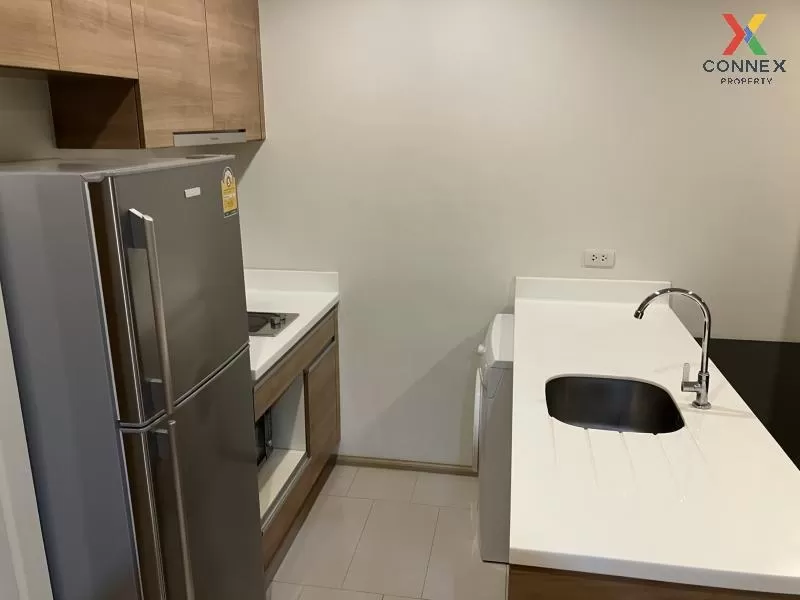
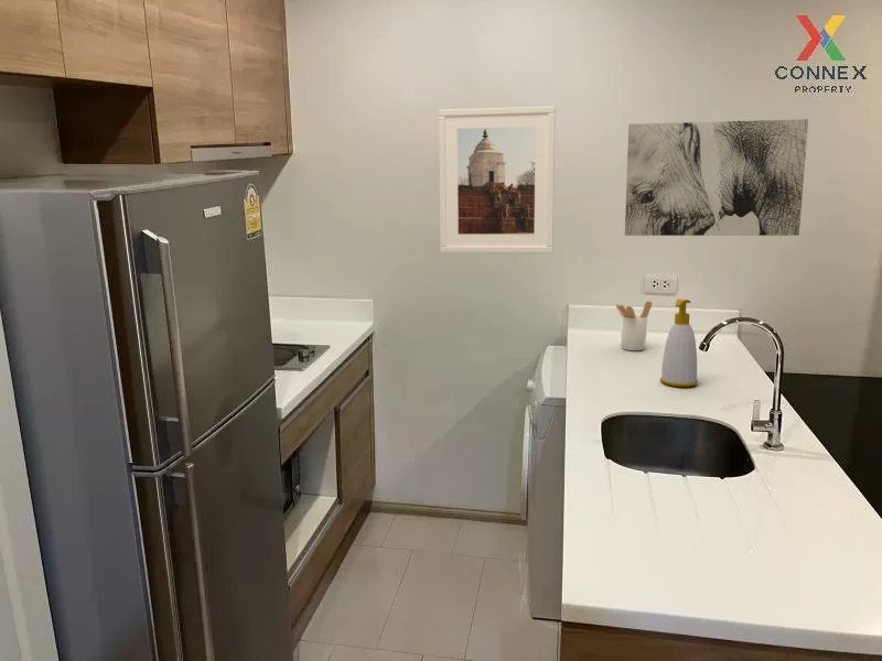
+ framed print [438,105,557,254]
+ utensil holder [614,300,653,351]
+ soap bottle [659,299,699,388]
+ wall art [624,118,809,237]
